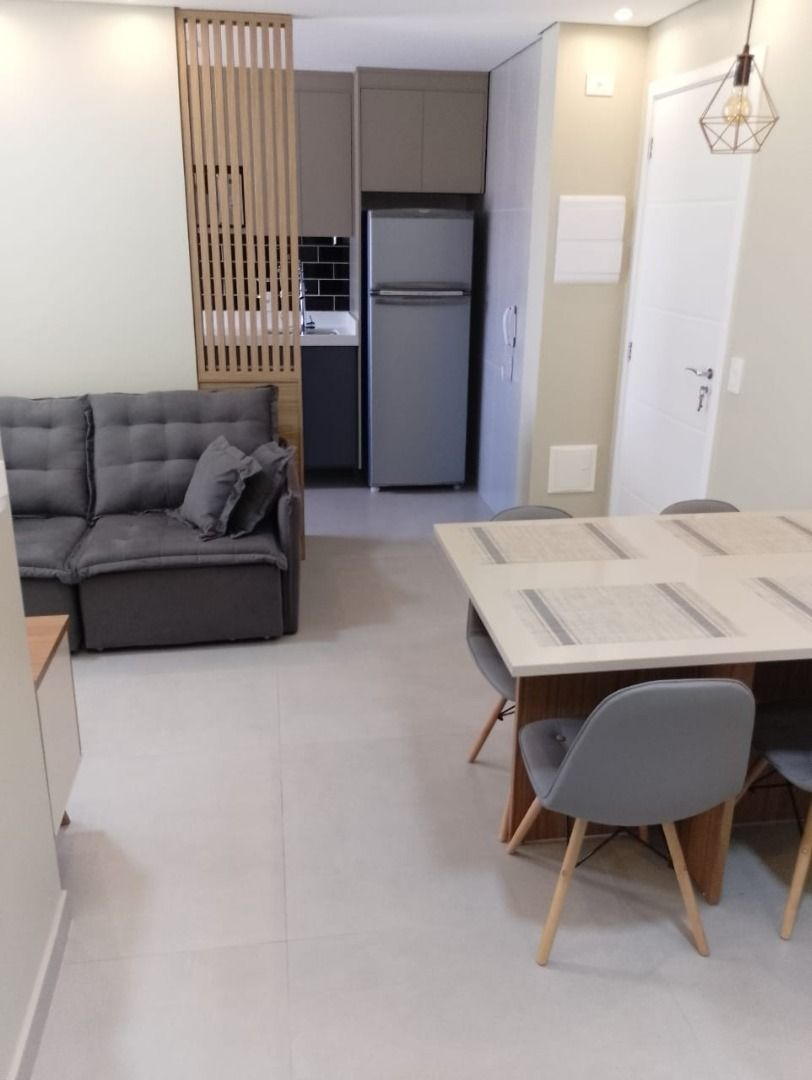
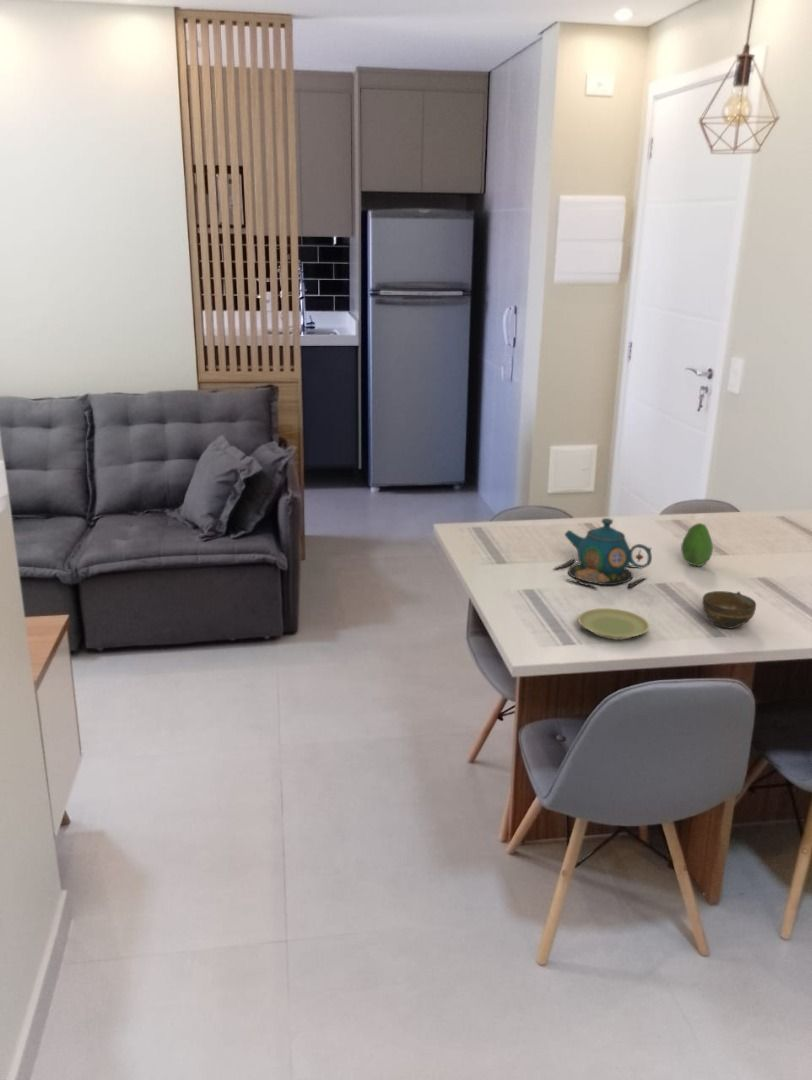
+ plate [577,607,650,640]
+ teapot [553,517,653,590]
+ fruit [680,522,714,568]
+ cup [701,590,757,629]
